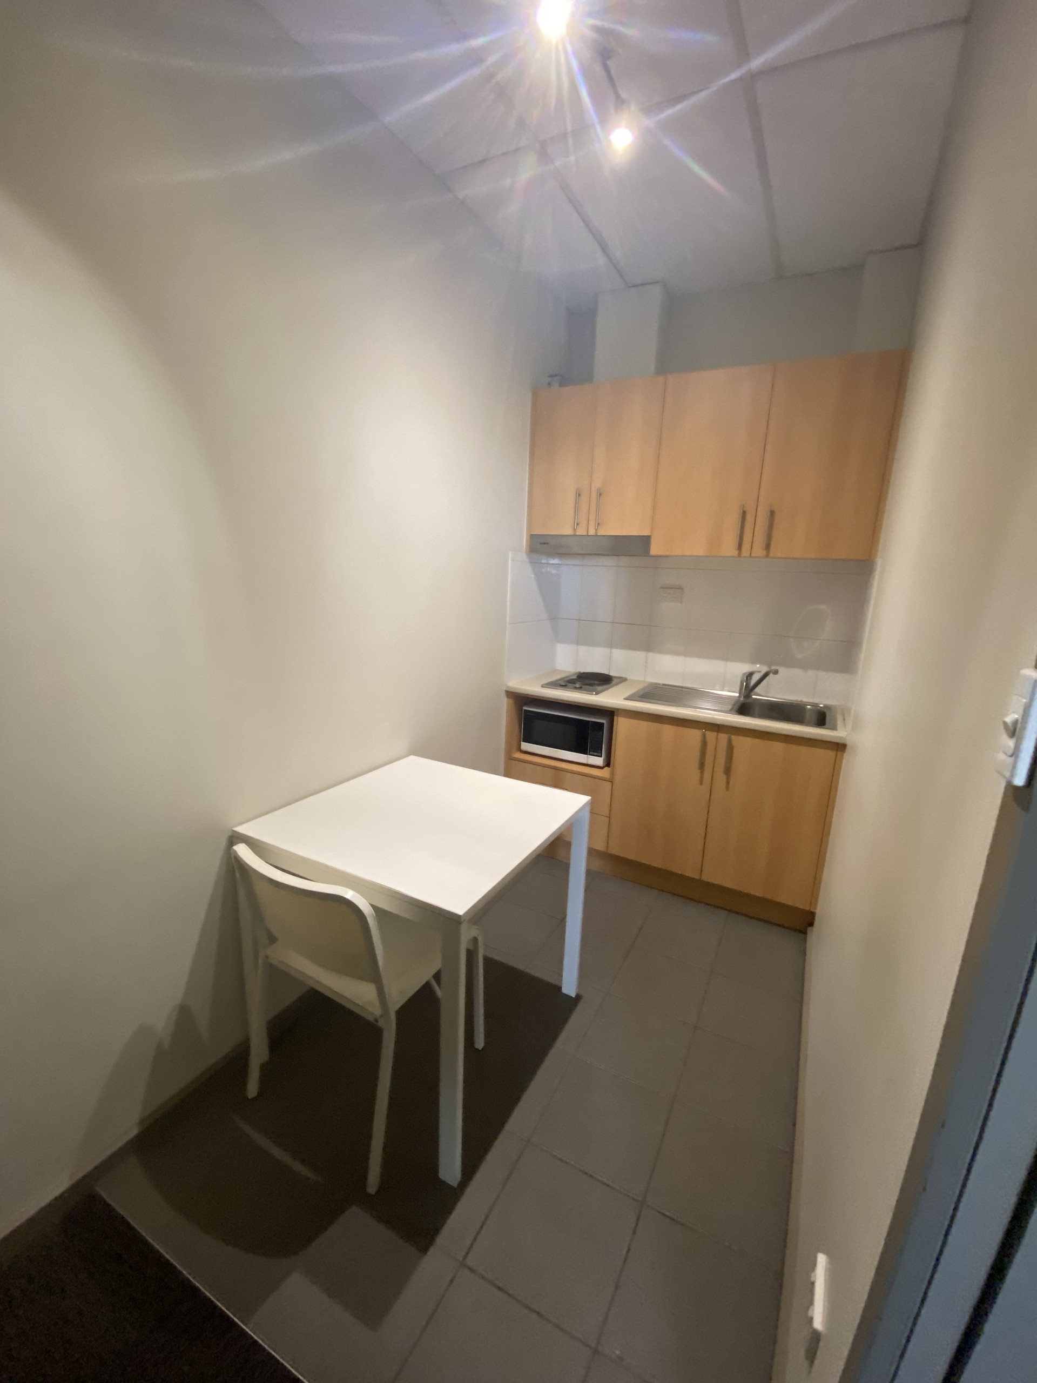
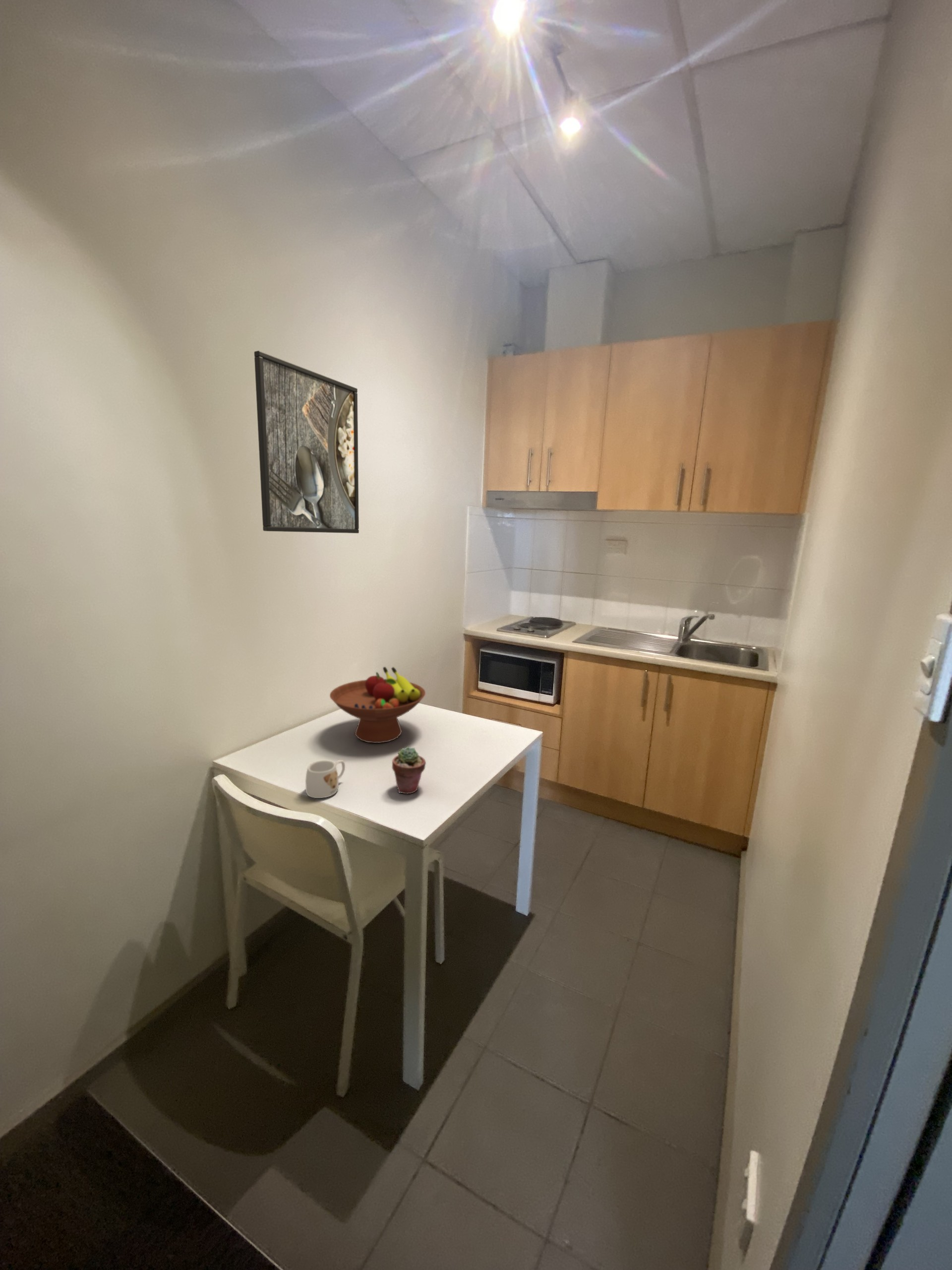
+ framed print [254,350,359,534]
+ mug [305,759,346,799]
+ potted succulent [392,746,426,795]
+ fruit bowl [329,666,426,744]
